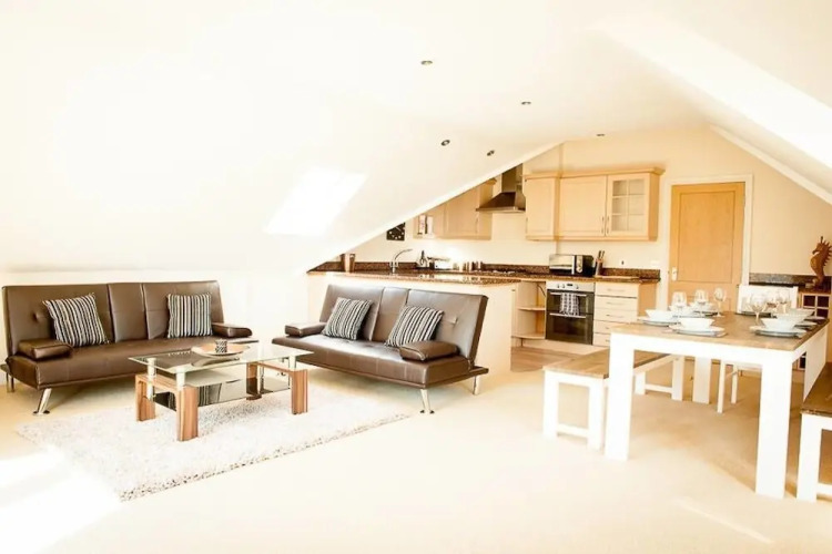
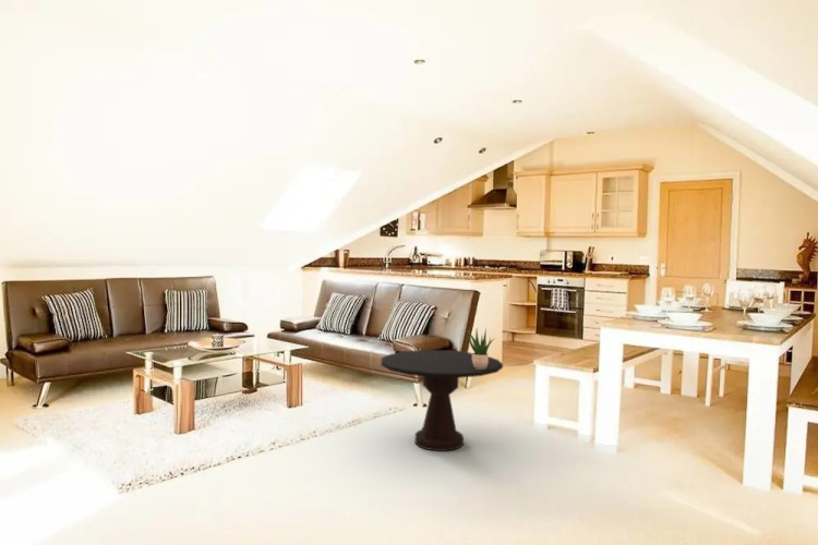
+ potted plant [466,327,496,368]
+ side table [381,349,504,452]
